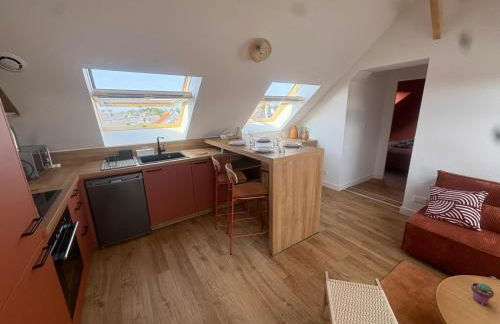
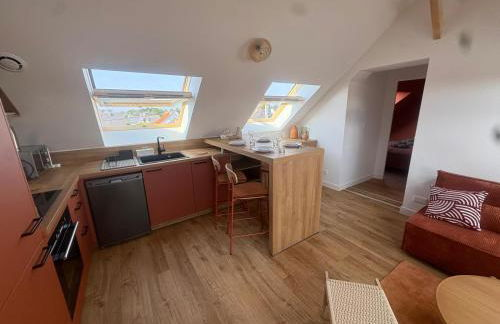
- potted succulent [470,282,495,306]
